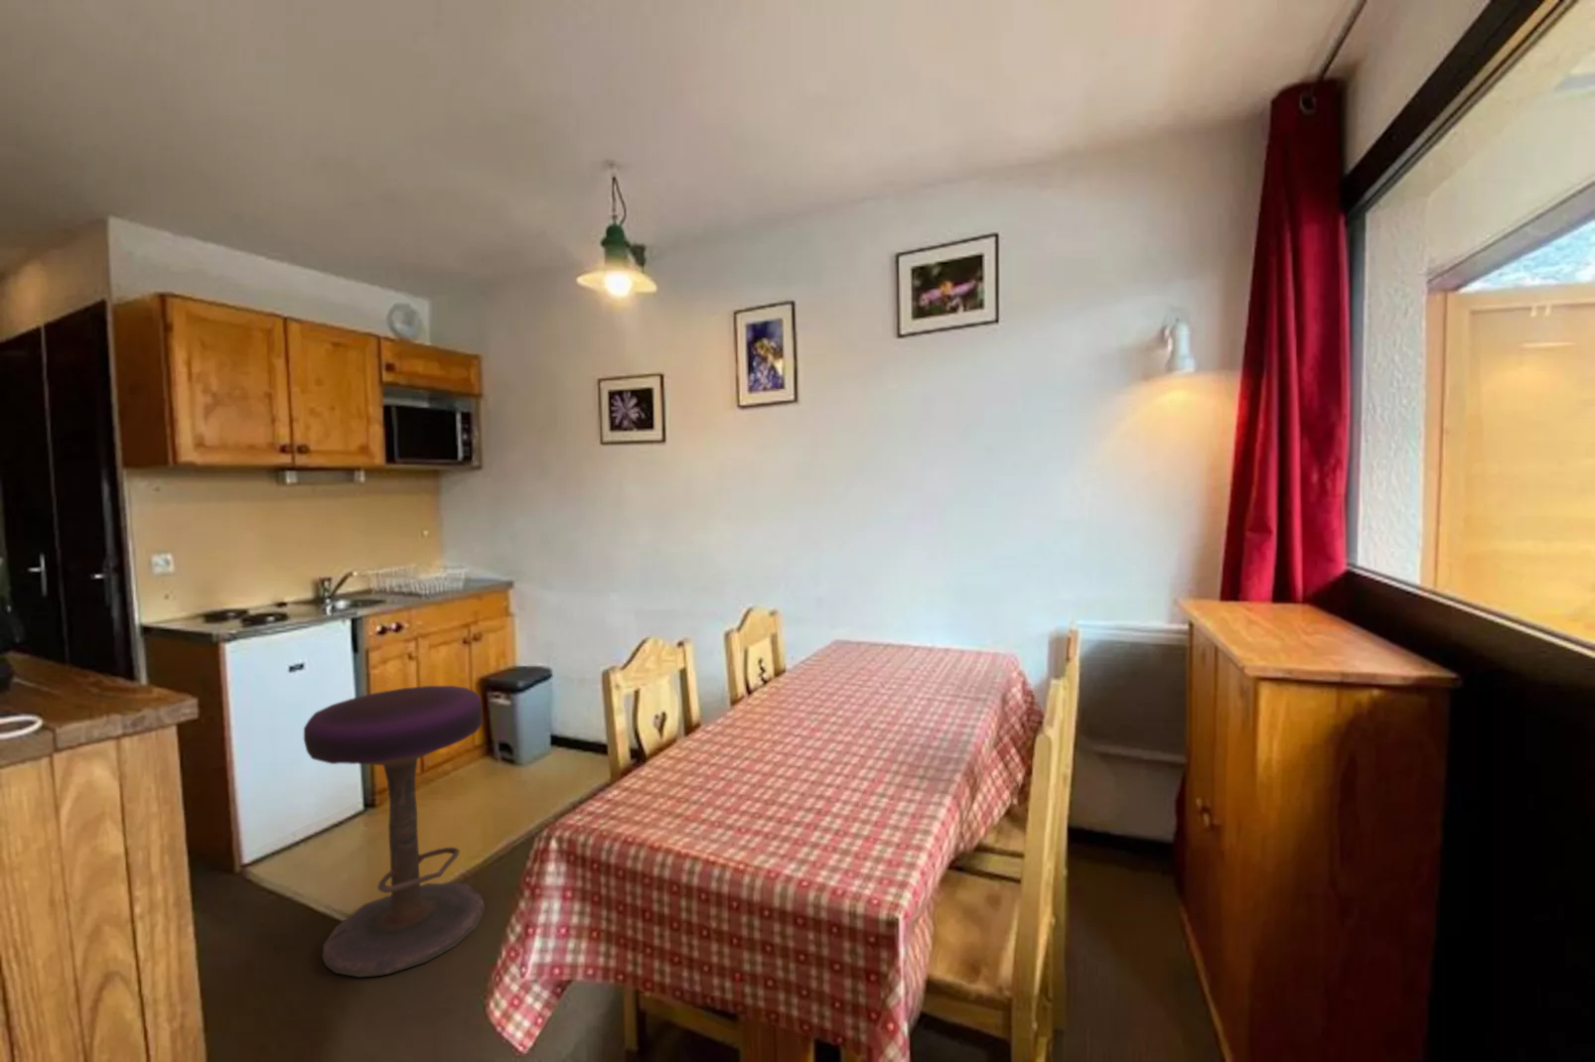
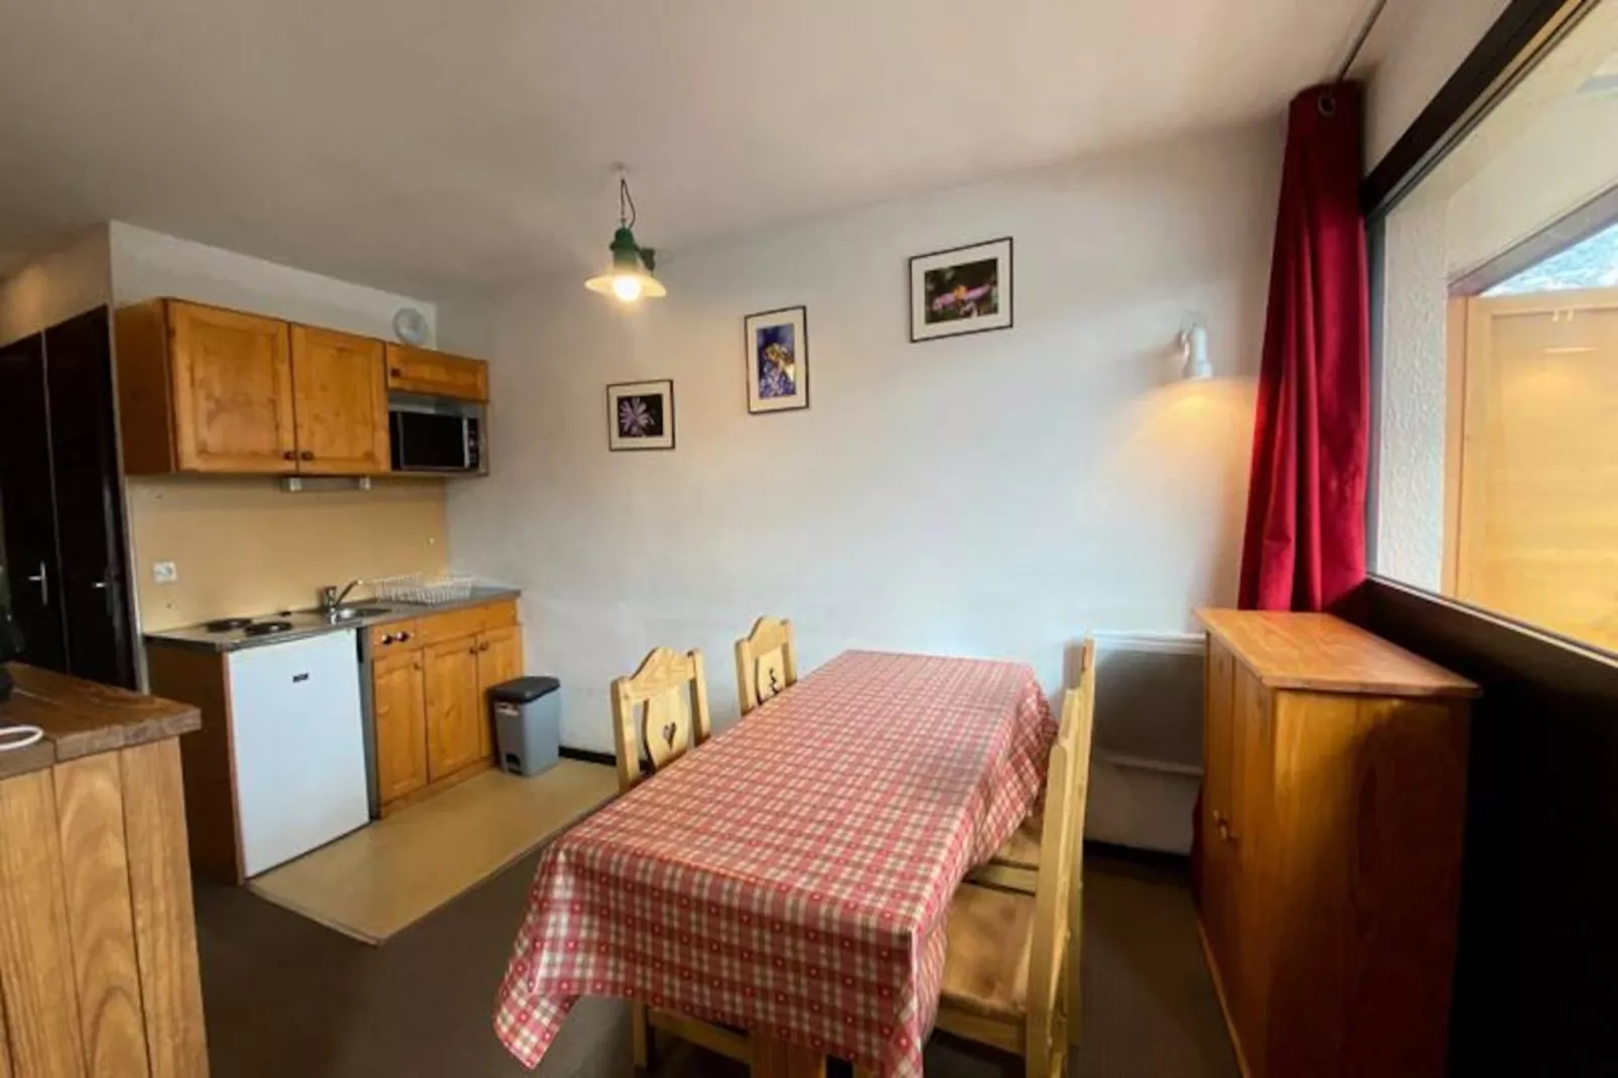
- stool [302,685,486,978]
